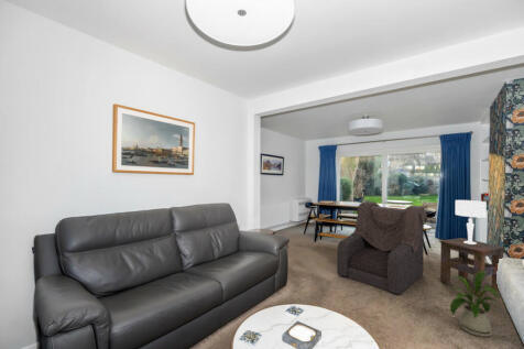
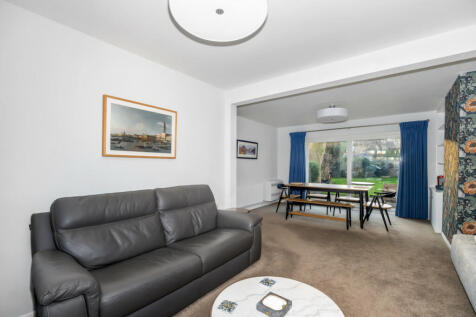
- side table [438,237,506,298]
- table lamp [455,199,488,244]
- armchair [336,200,428,296]
- house plant [448,271,502,338]
